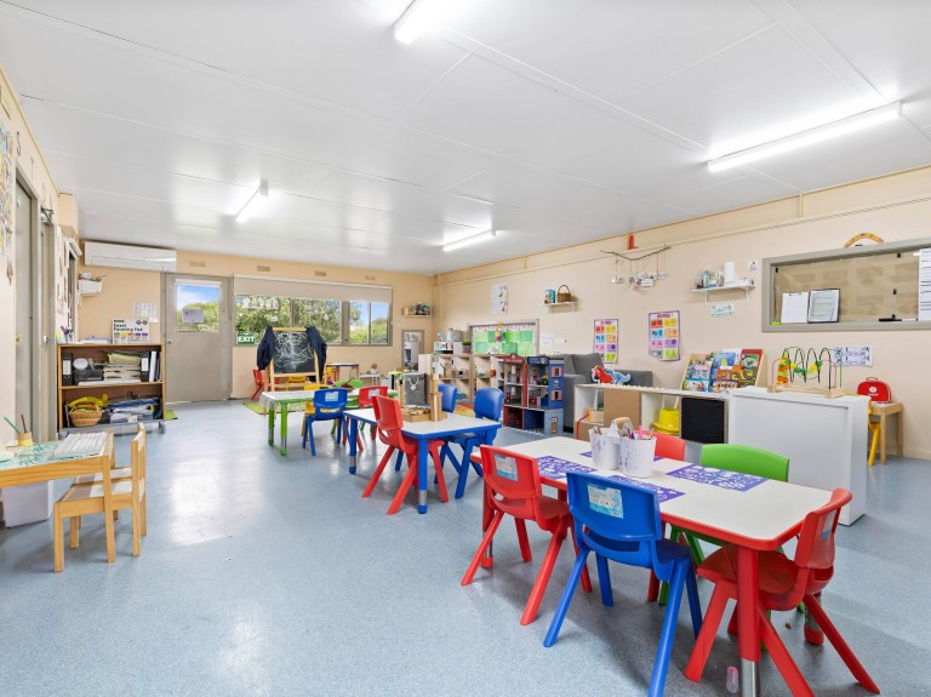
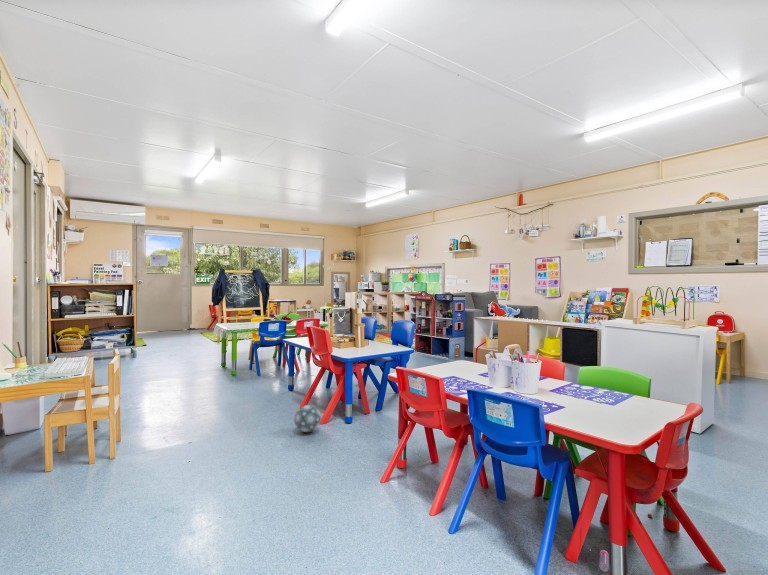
+ ball [293,404,322,433]
